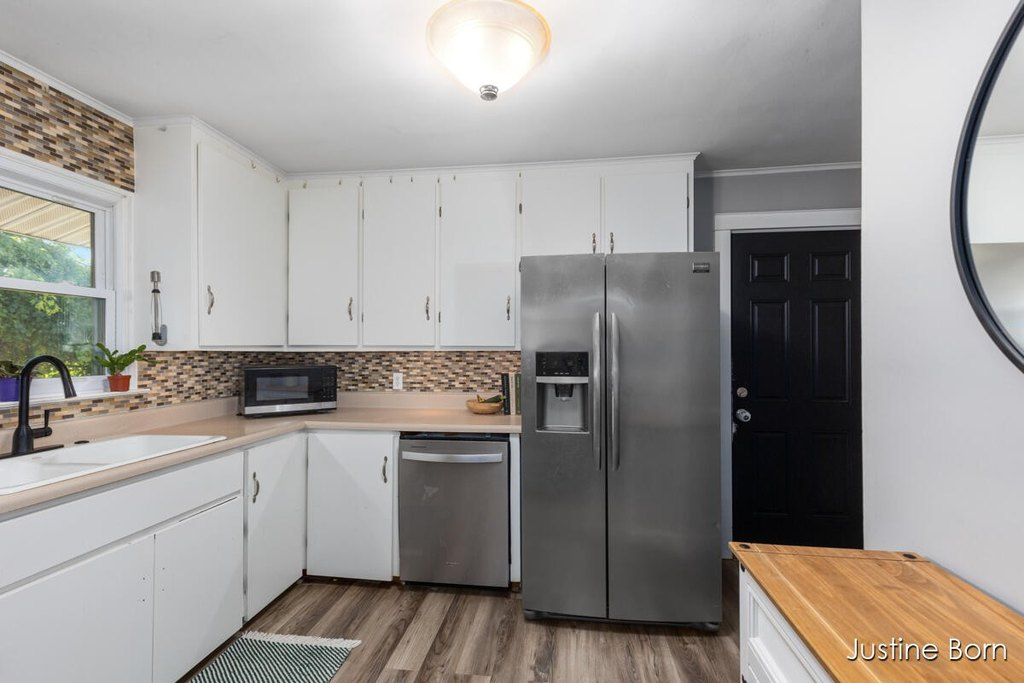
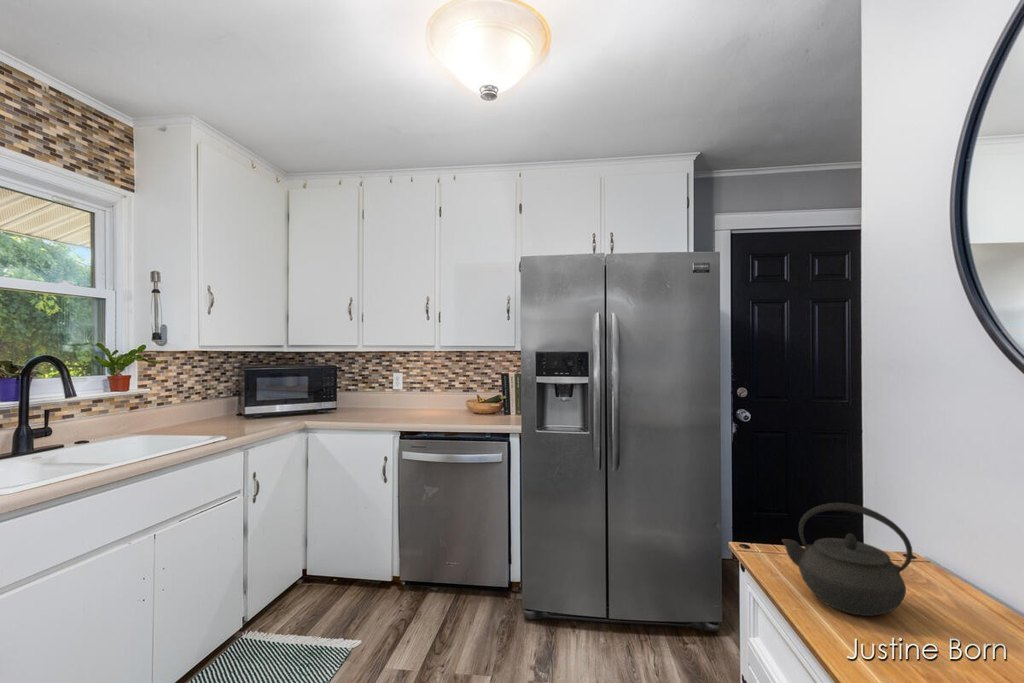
+ kettle [781,502,914,617]
